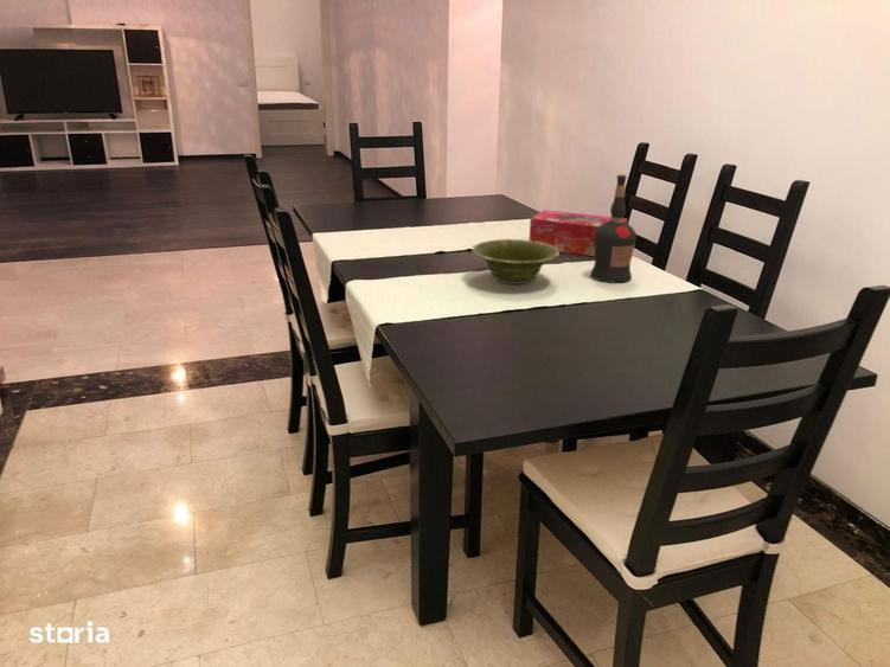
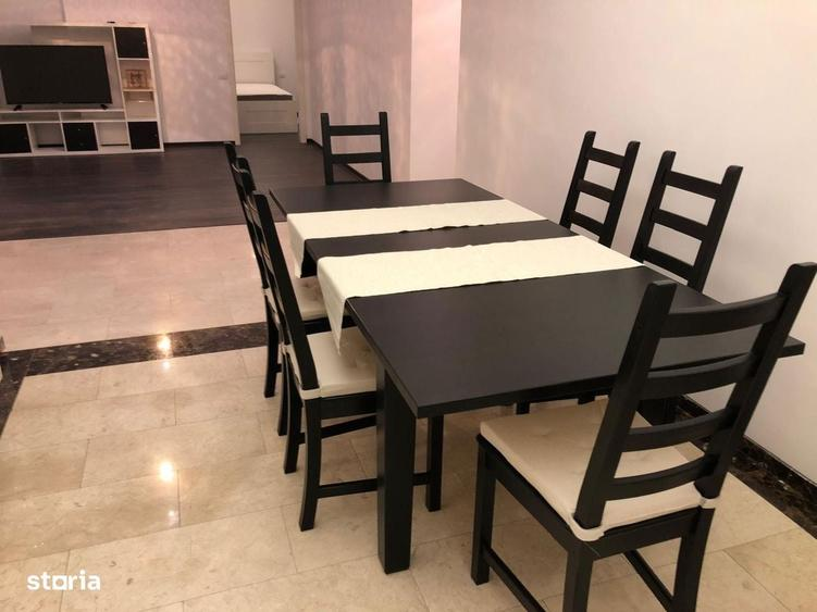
- tissue box [529,209,628,257]
- liquor bottle [589,174,638,283]
- dish [470,238,561,286]
